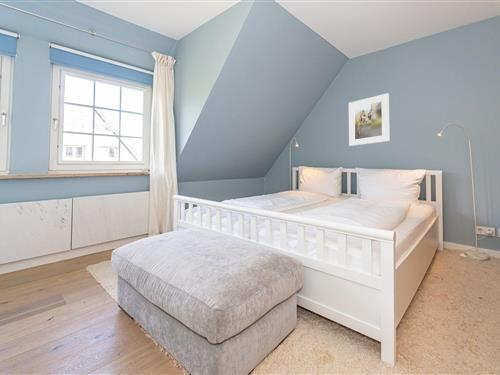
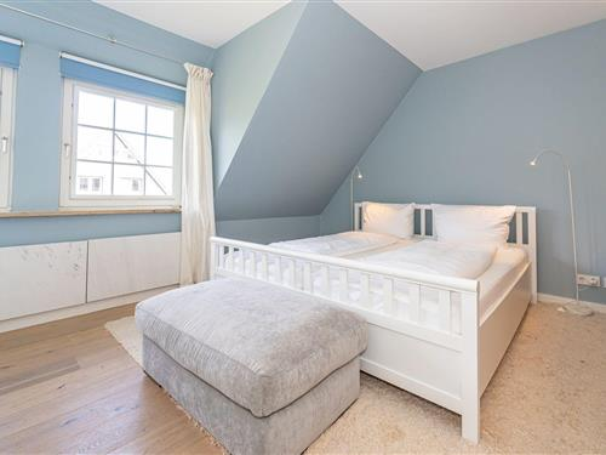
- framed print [348,92,390,147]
